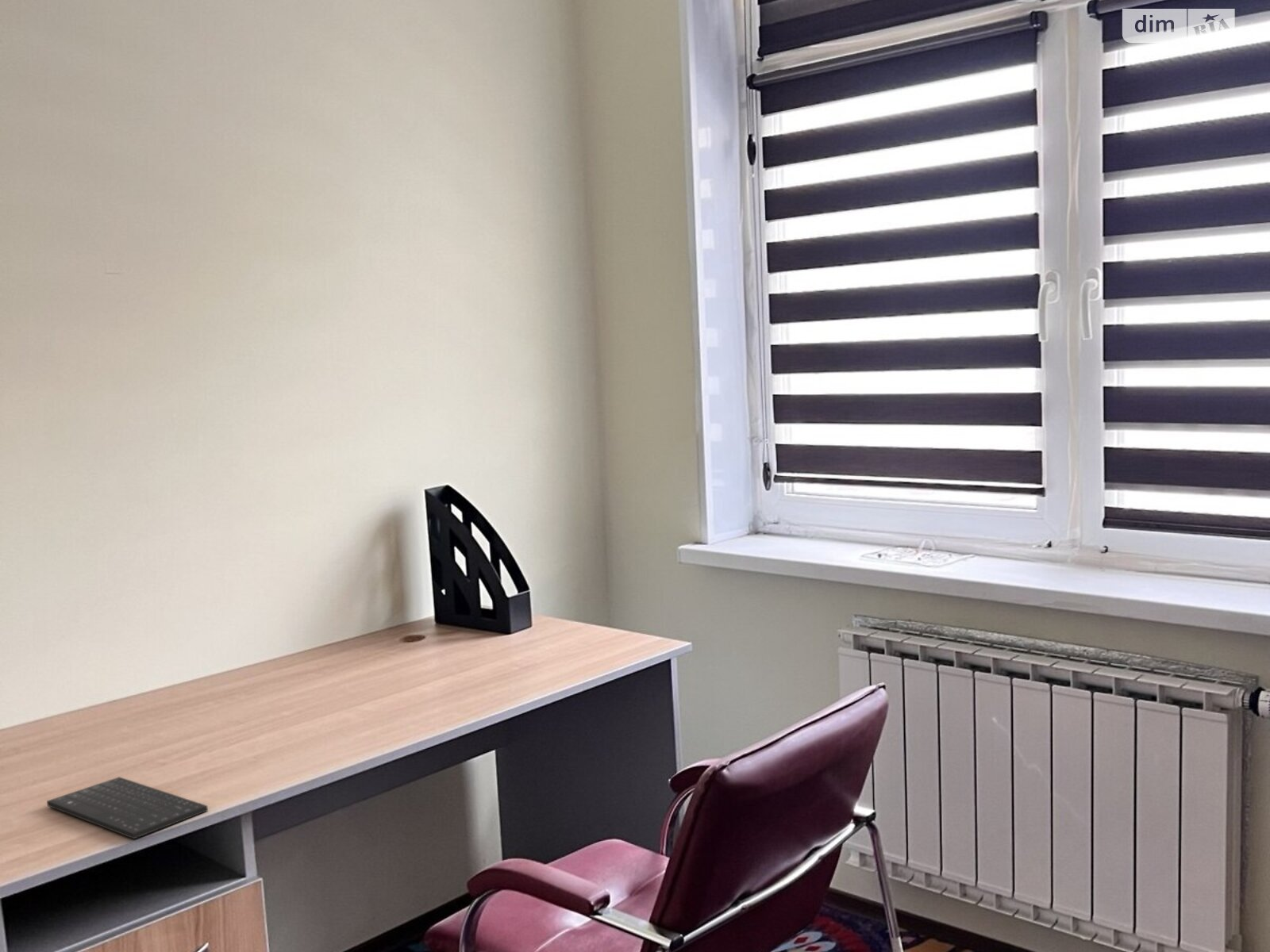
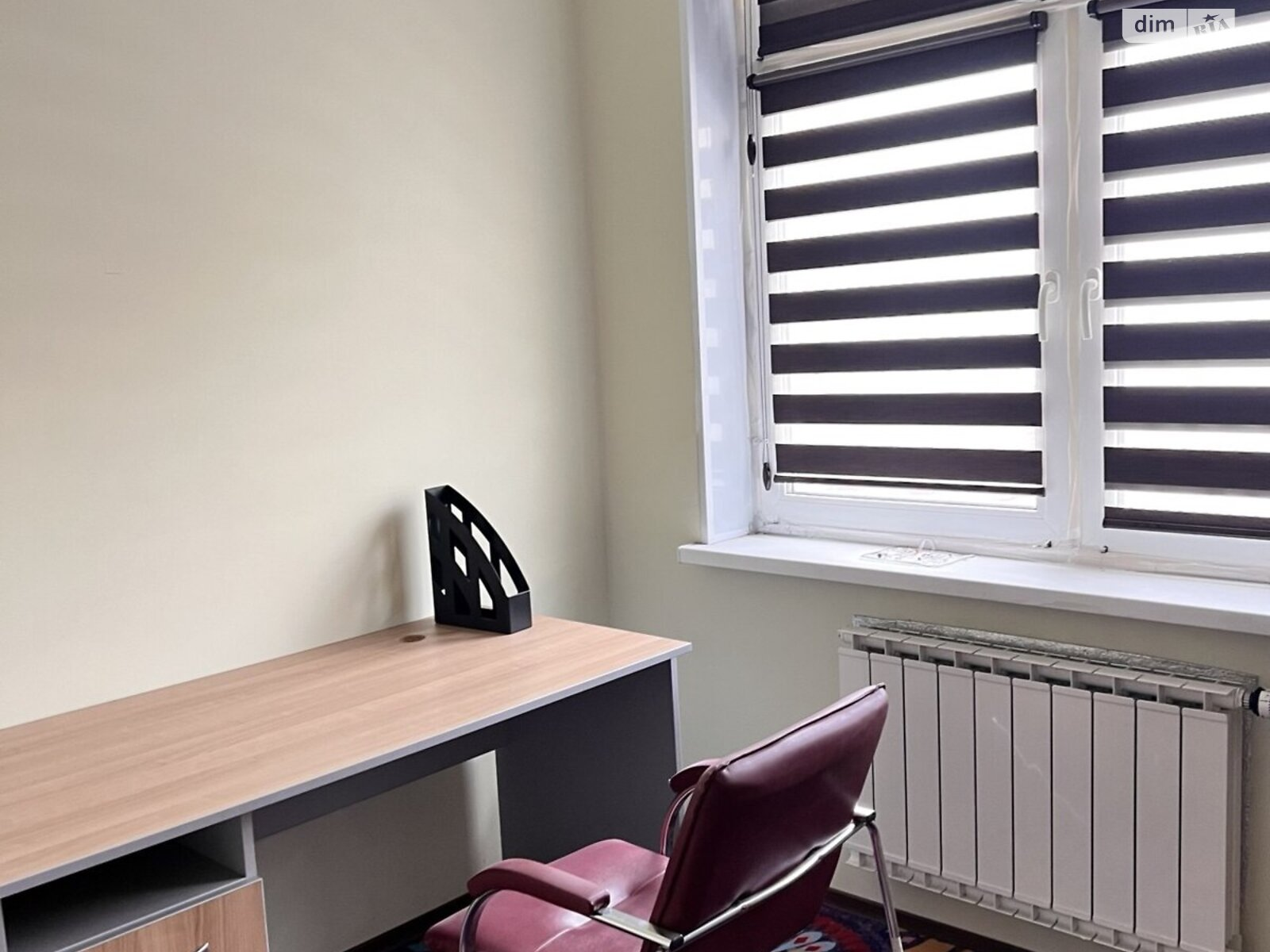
- keyboard [46,776,209,840]
